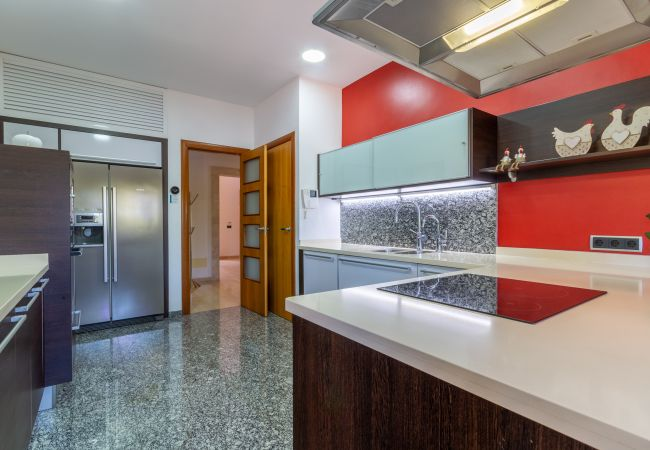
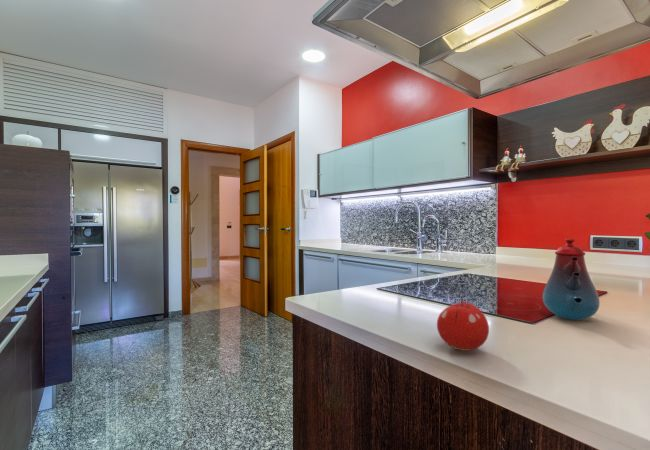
+ fruit [436,297,490,352]
+ teakettle [542,238,600,321]
